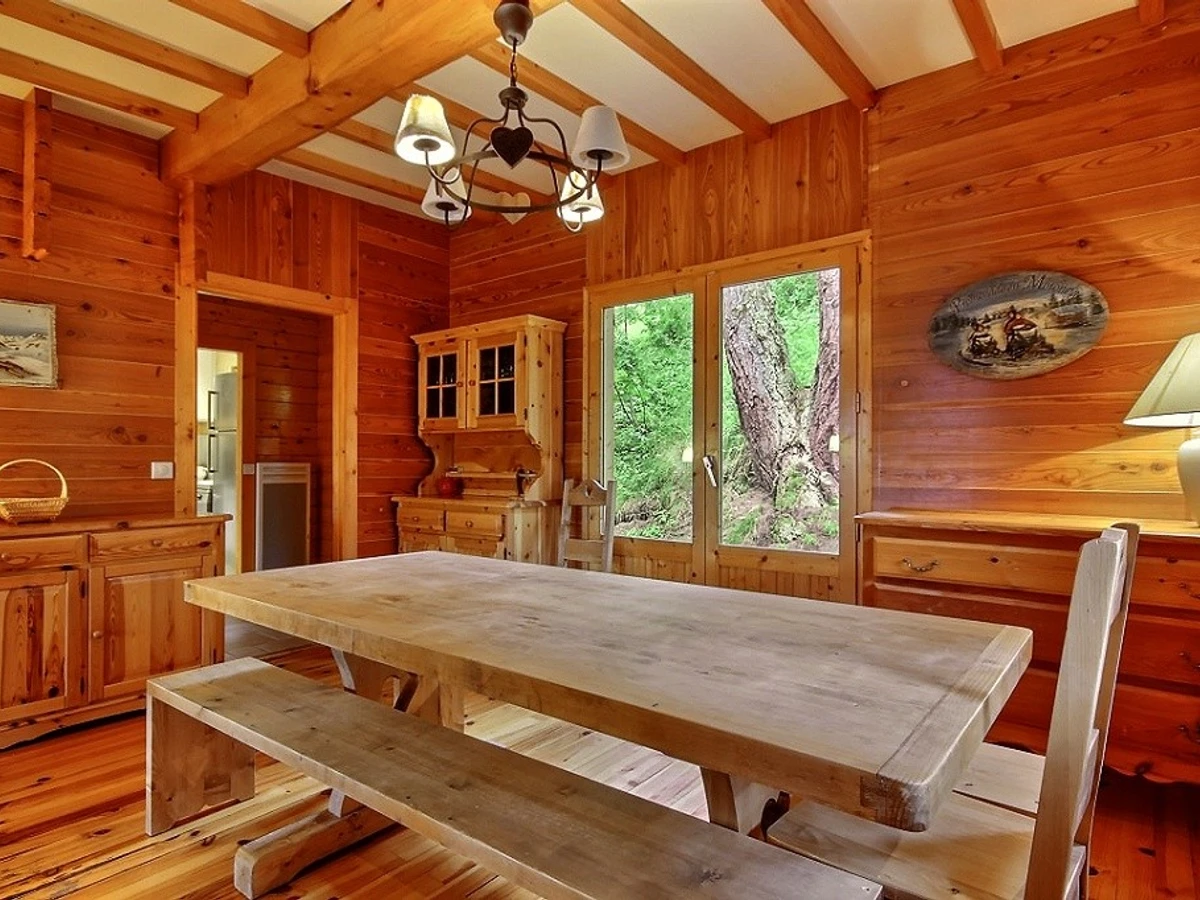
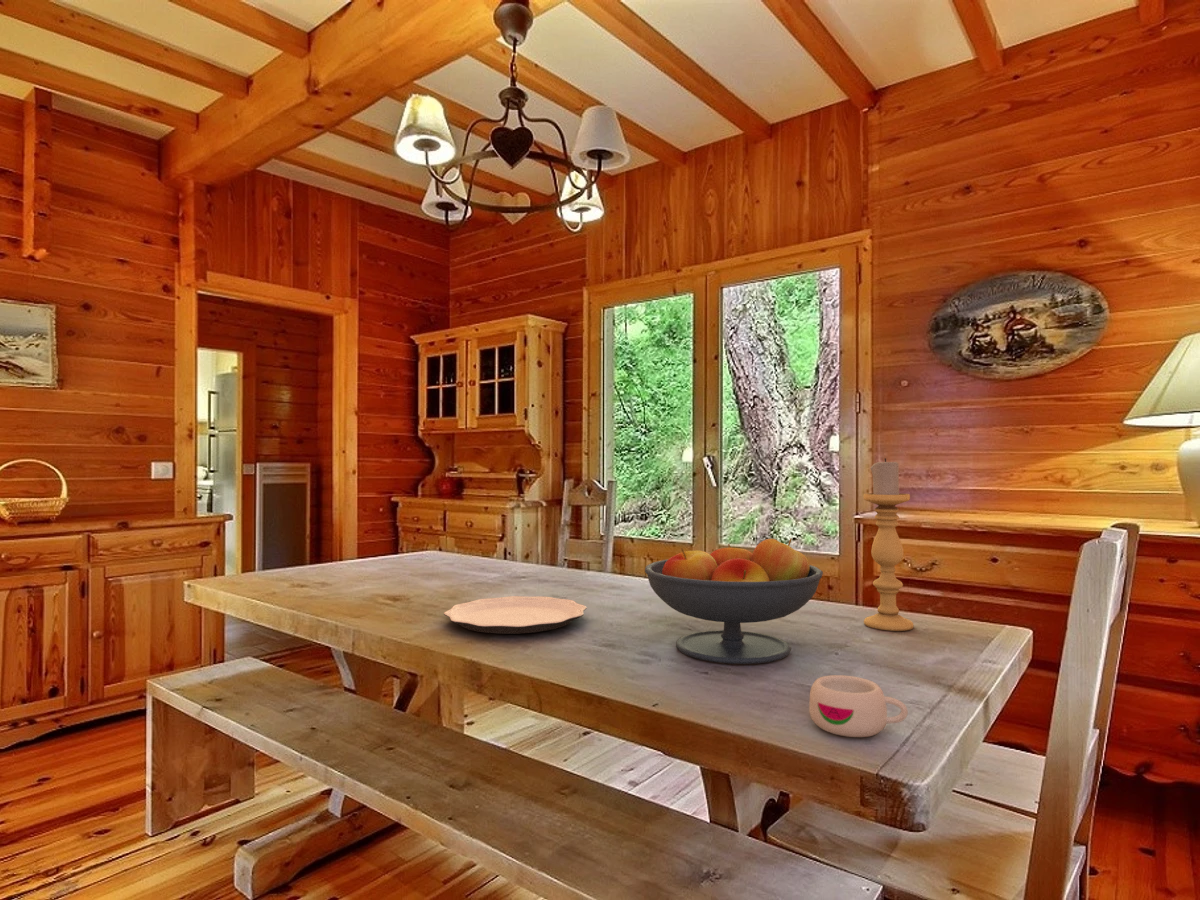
+ plate [443,595,588,635]
+ mug [808,674,909,738]
+ fruit bowl [644,537,824,665]
+ candle holder [863,457,915,632]
